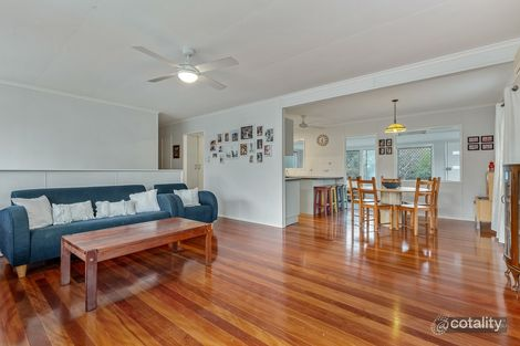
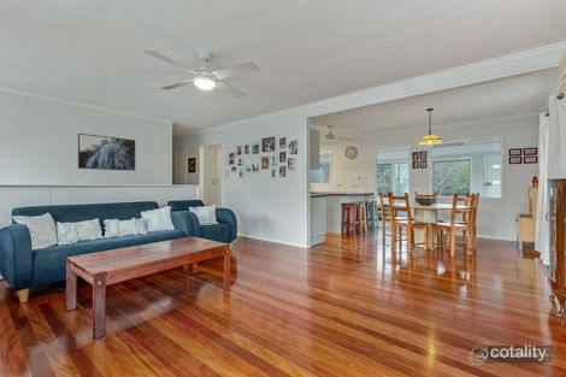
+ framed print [77,132,136,172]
